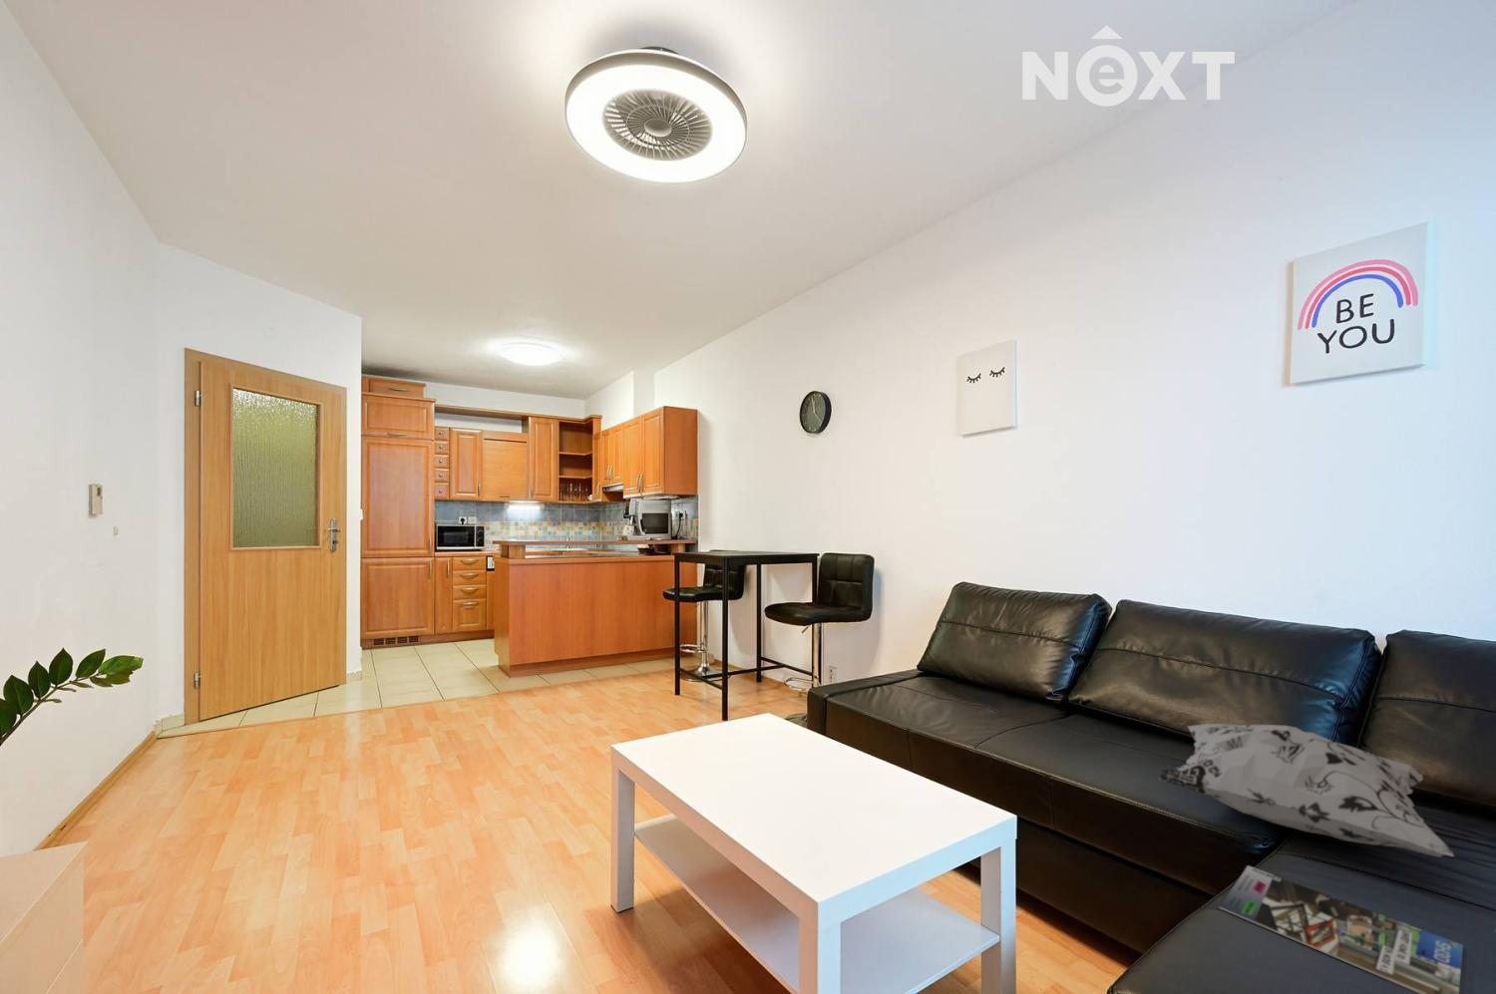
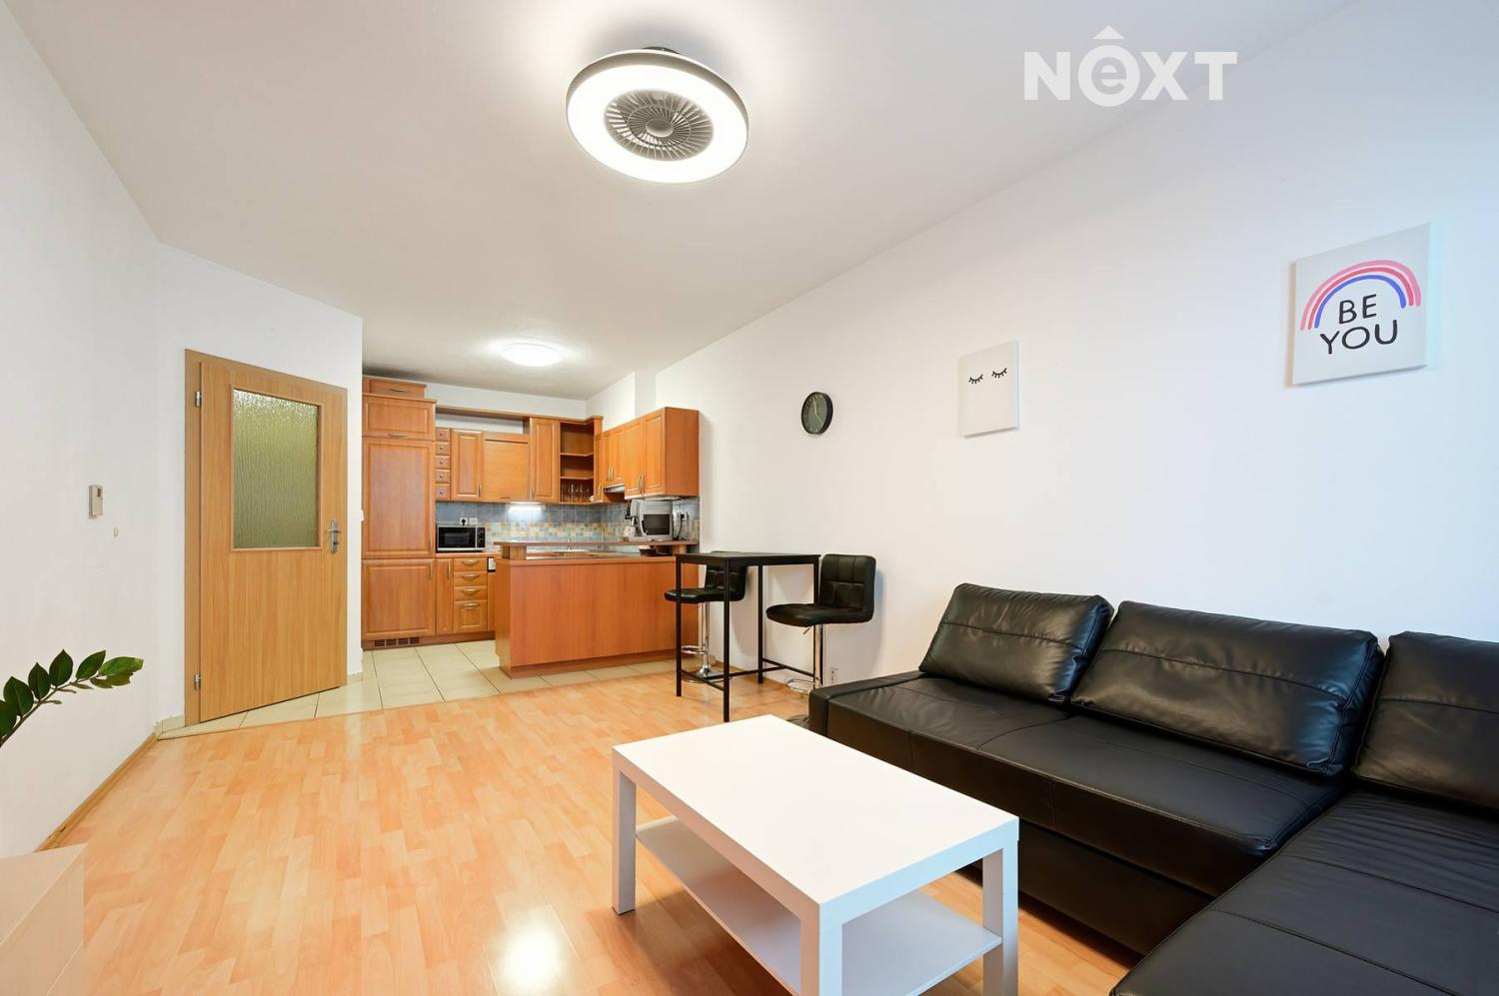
- magazine [1219,864,1464,994]
- decorative pillow [1158,723,1455,859]
